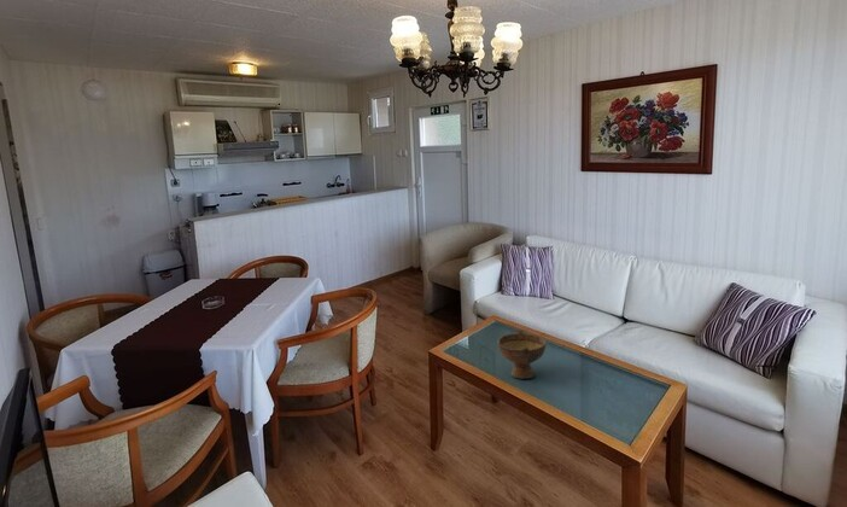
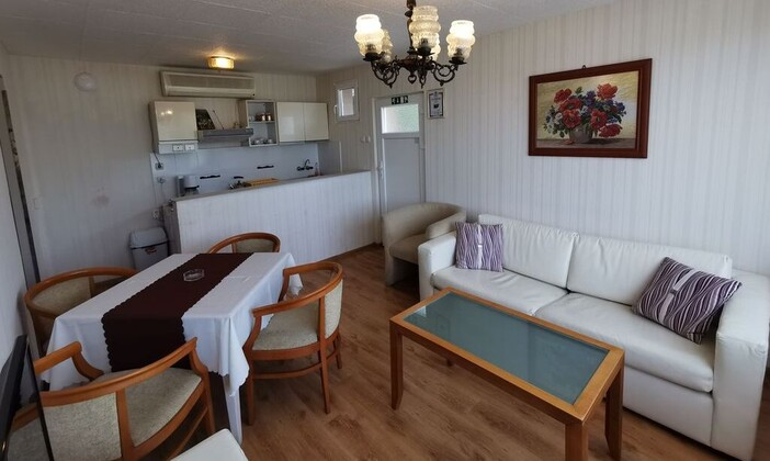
- bowl [497,330,547,380]
